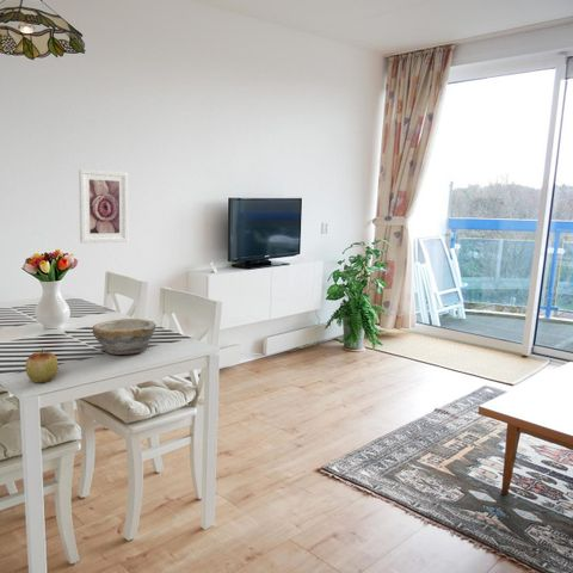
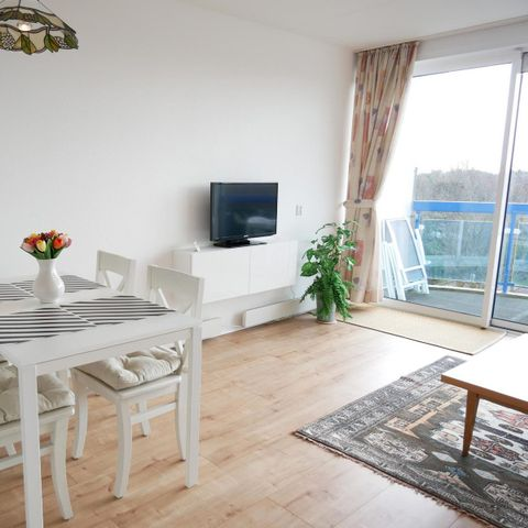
- apple [25,347,58,383]
- bowl [92,318,156,356]
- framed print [78,168,129,244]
